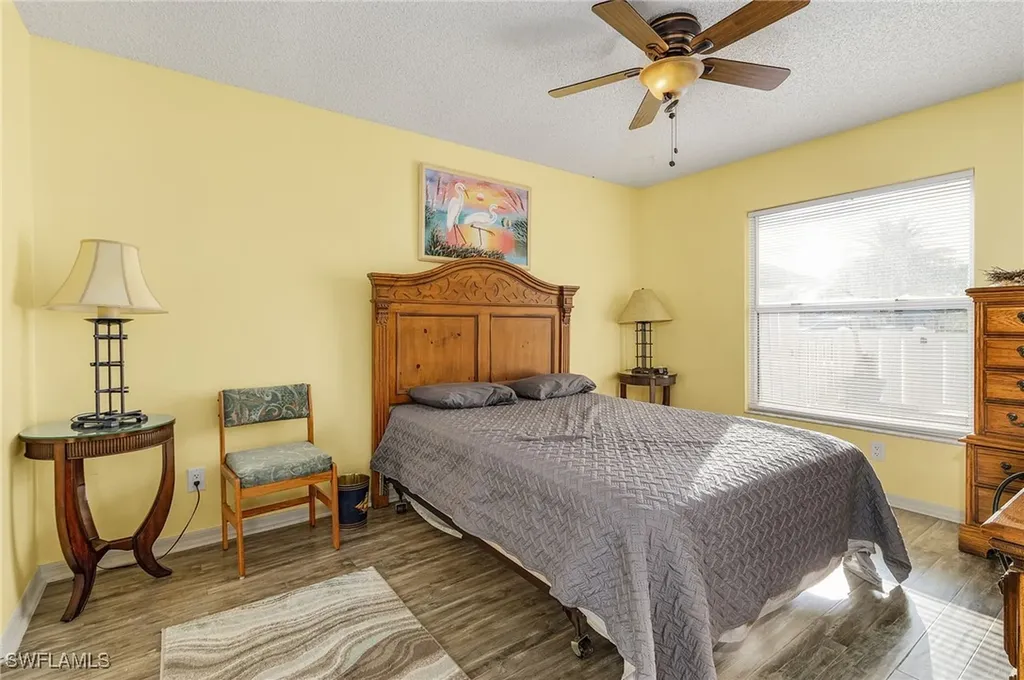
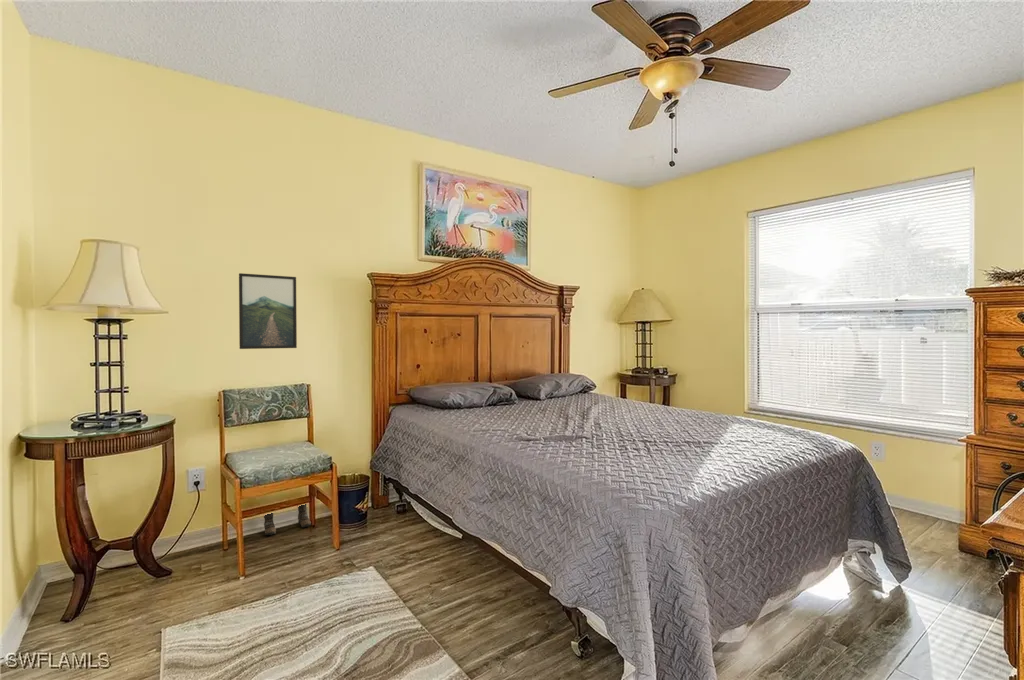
+ boots [263,504,312,536]
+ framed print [238,272,298,350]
